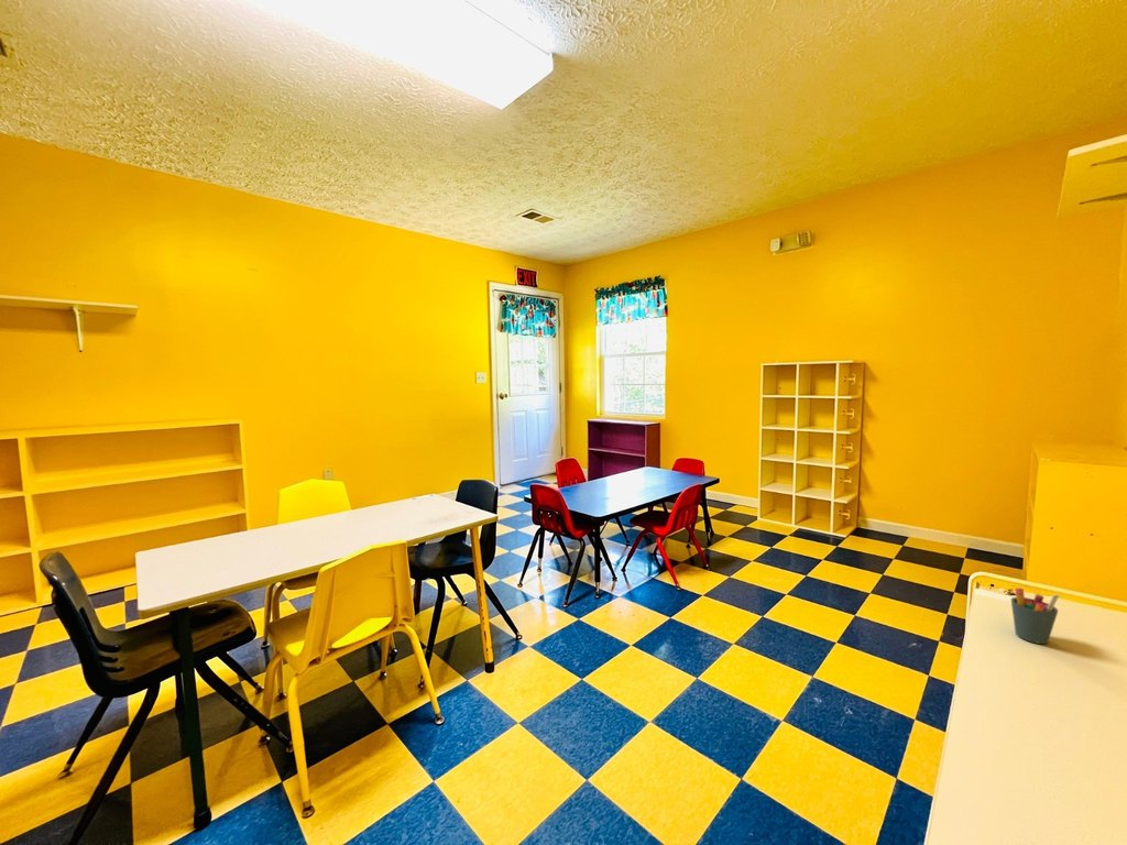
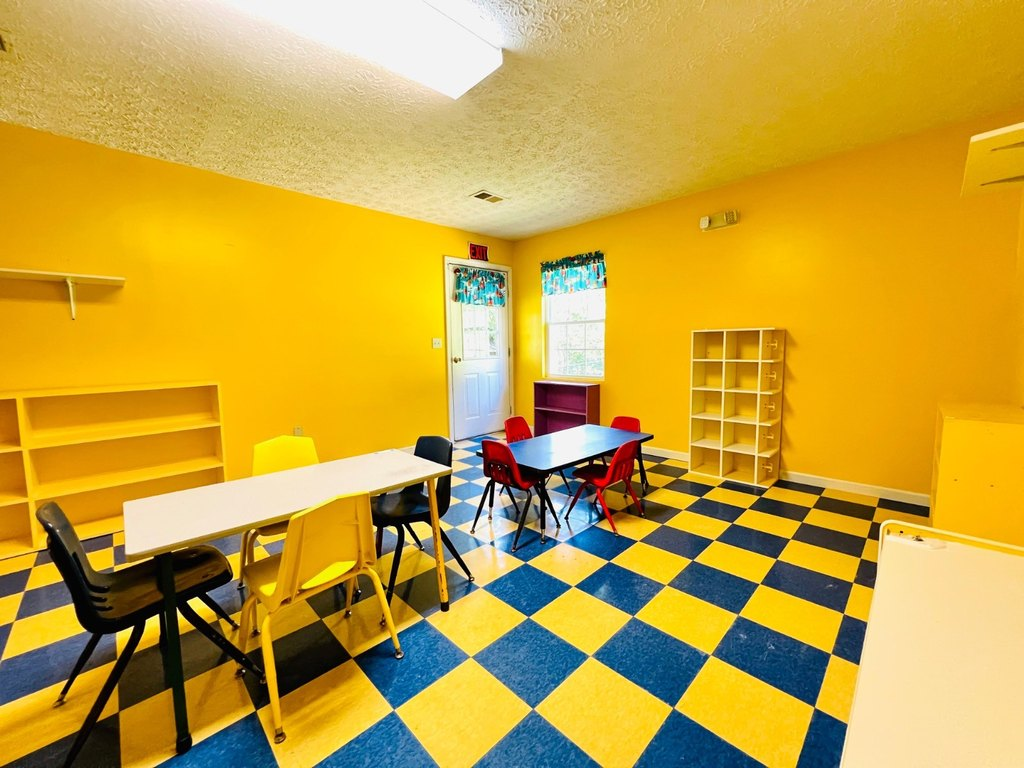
- pen holder [1010,586,1060,645]
